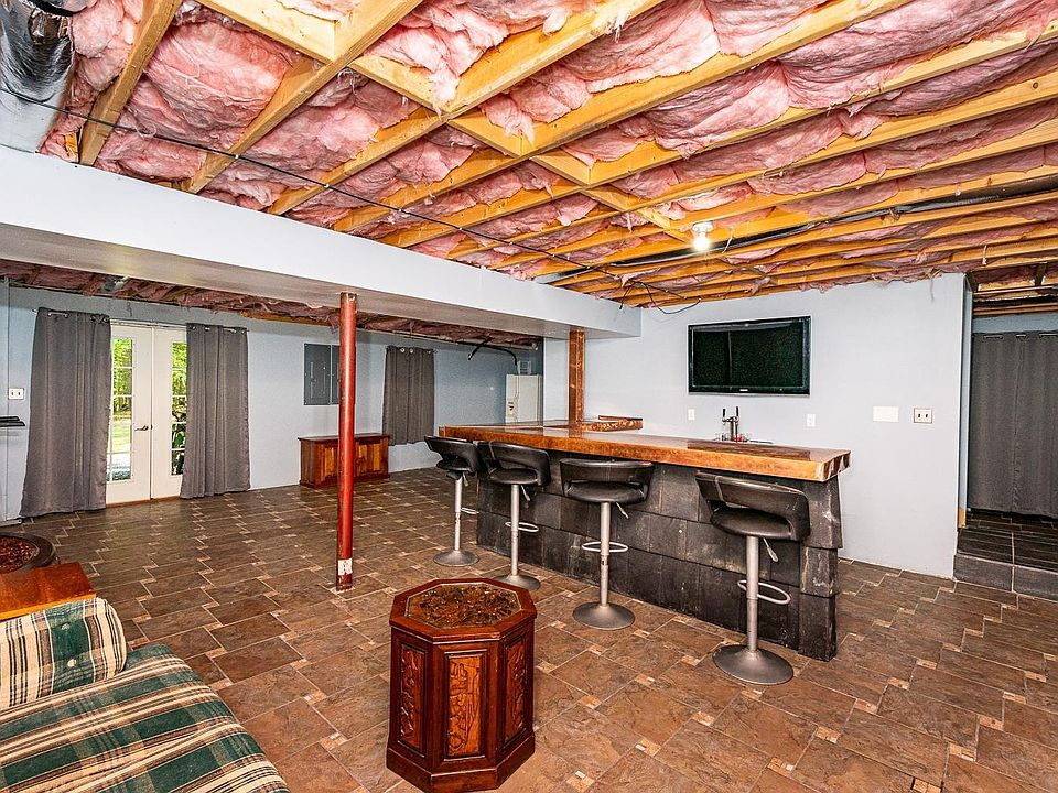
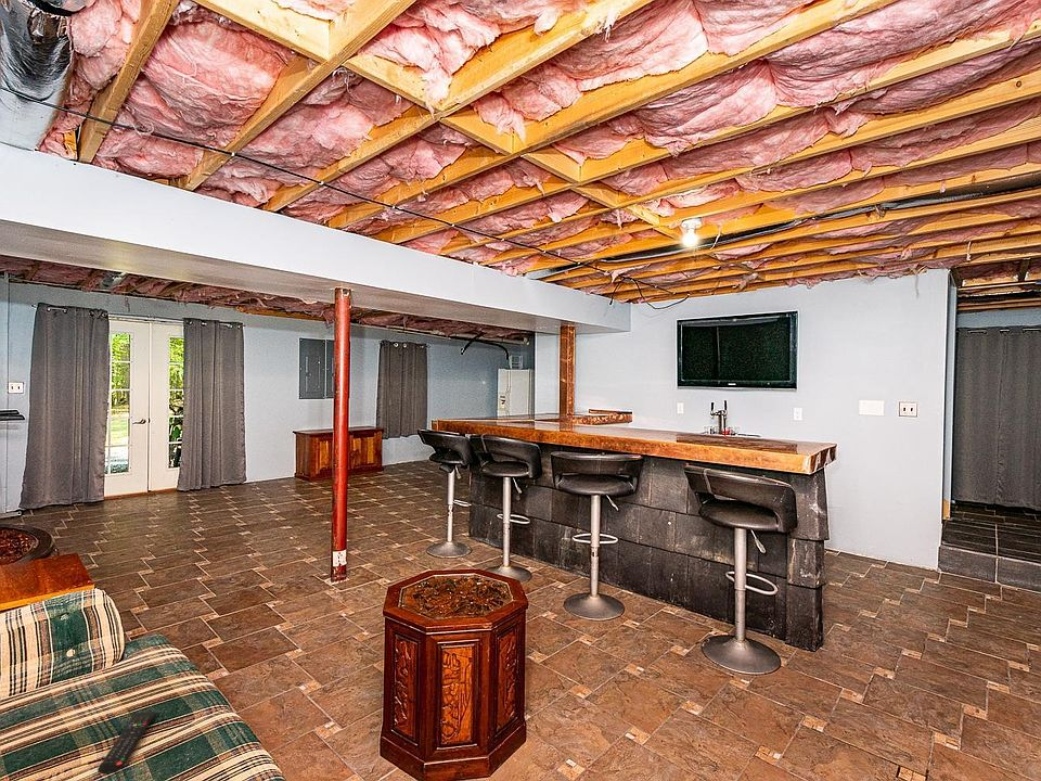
+ remote control [97,710,156,776]
